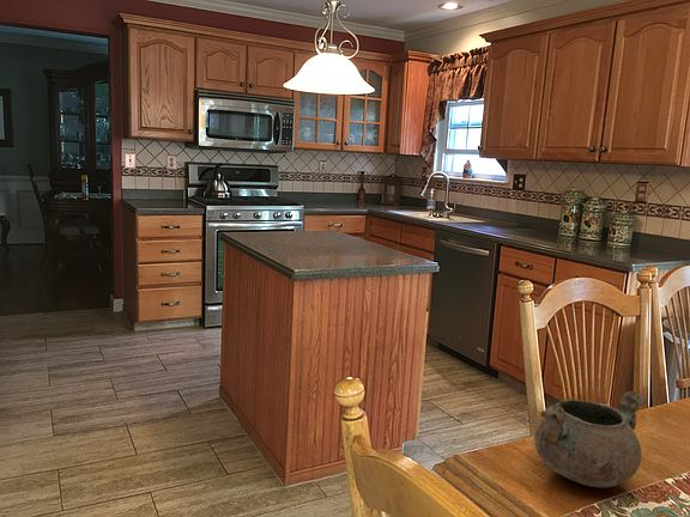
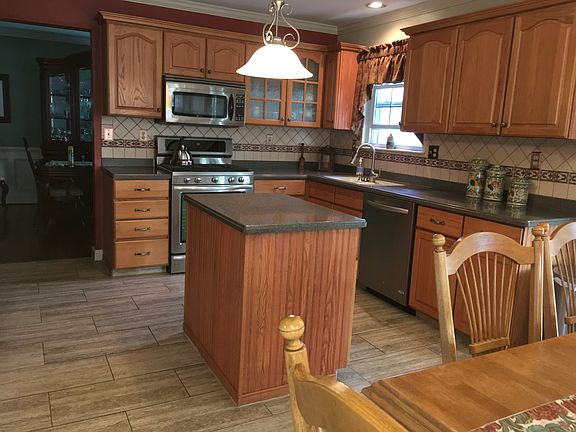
- decorative bowl [533,390,647,488]
